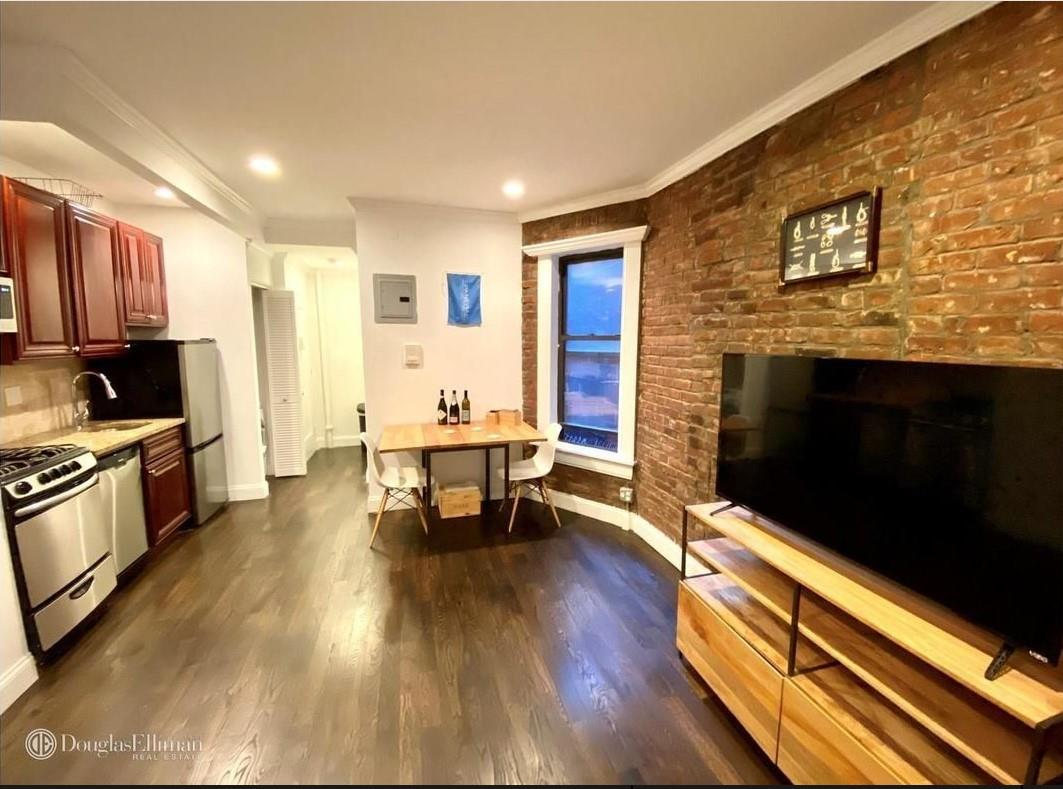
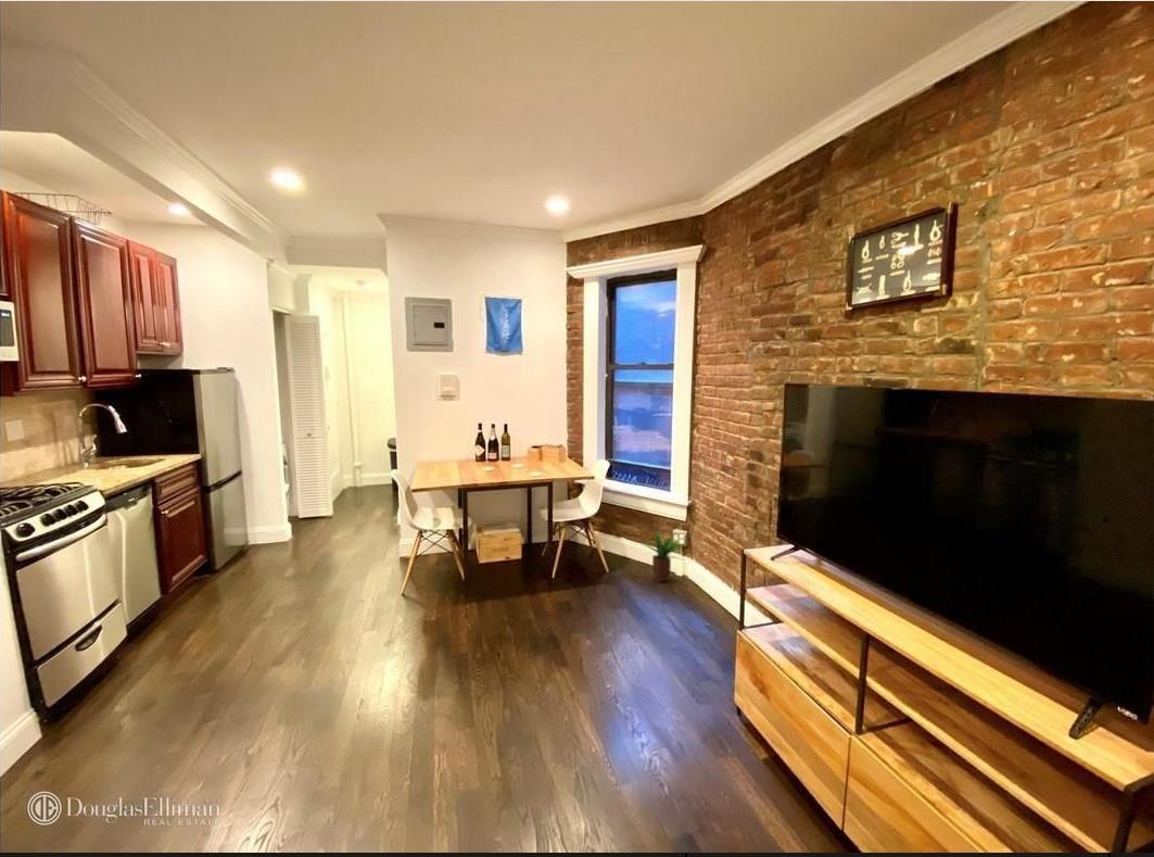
+ potted plant [639,529,685,583]
